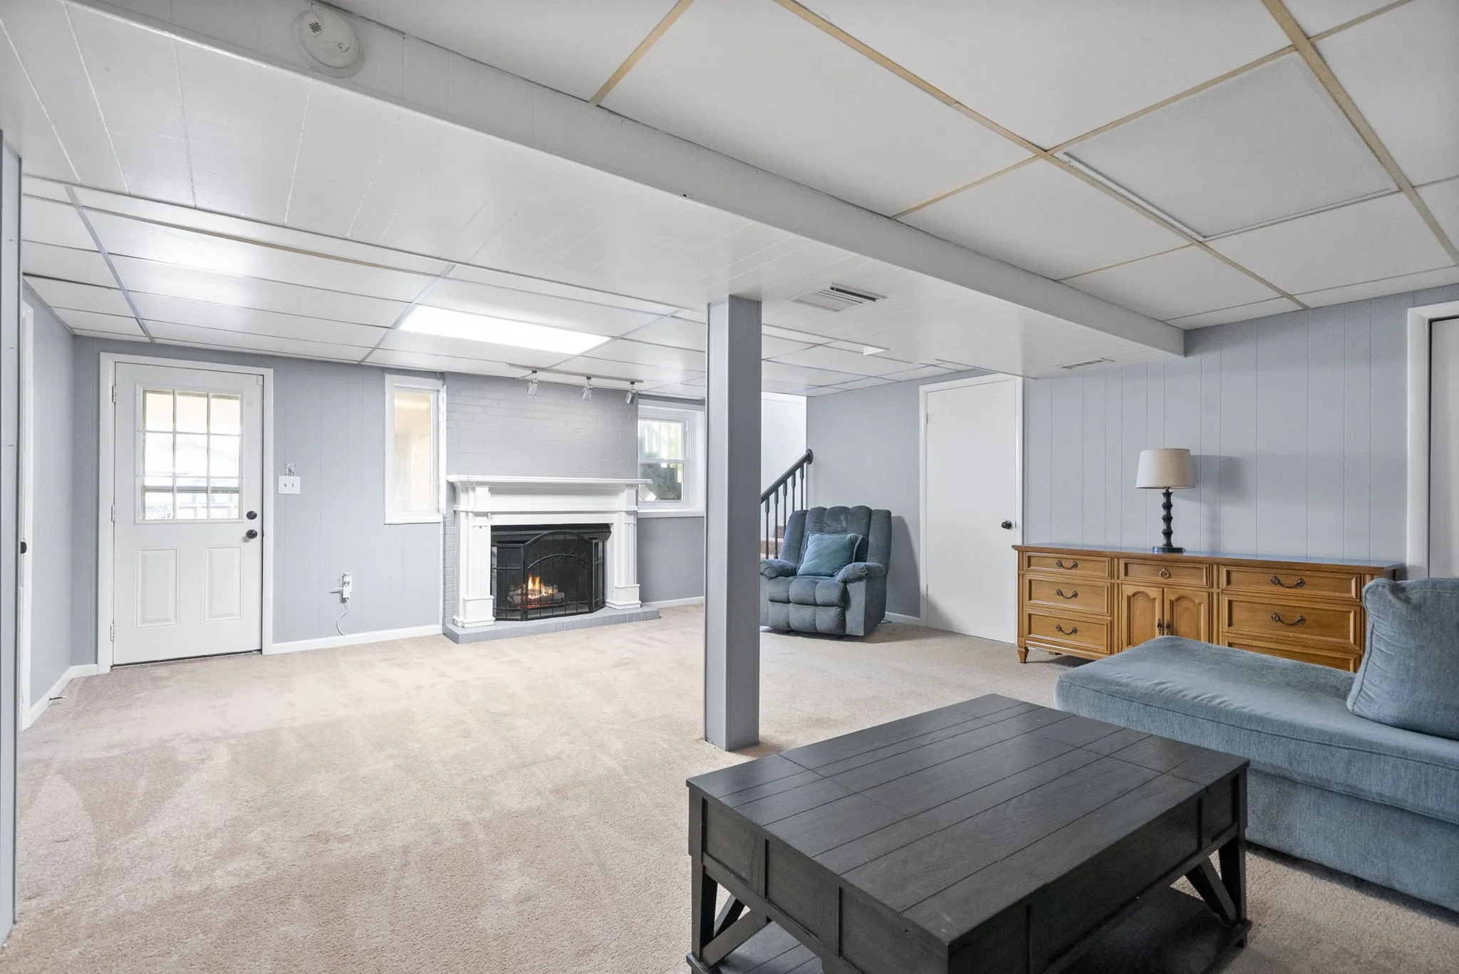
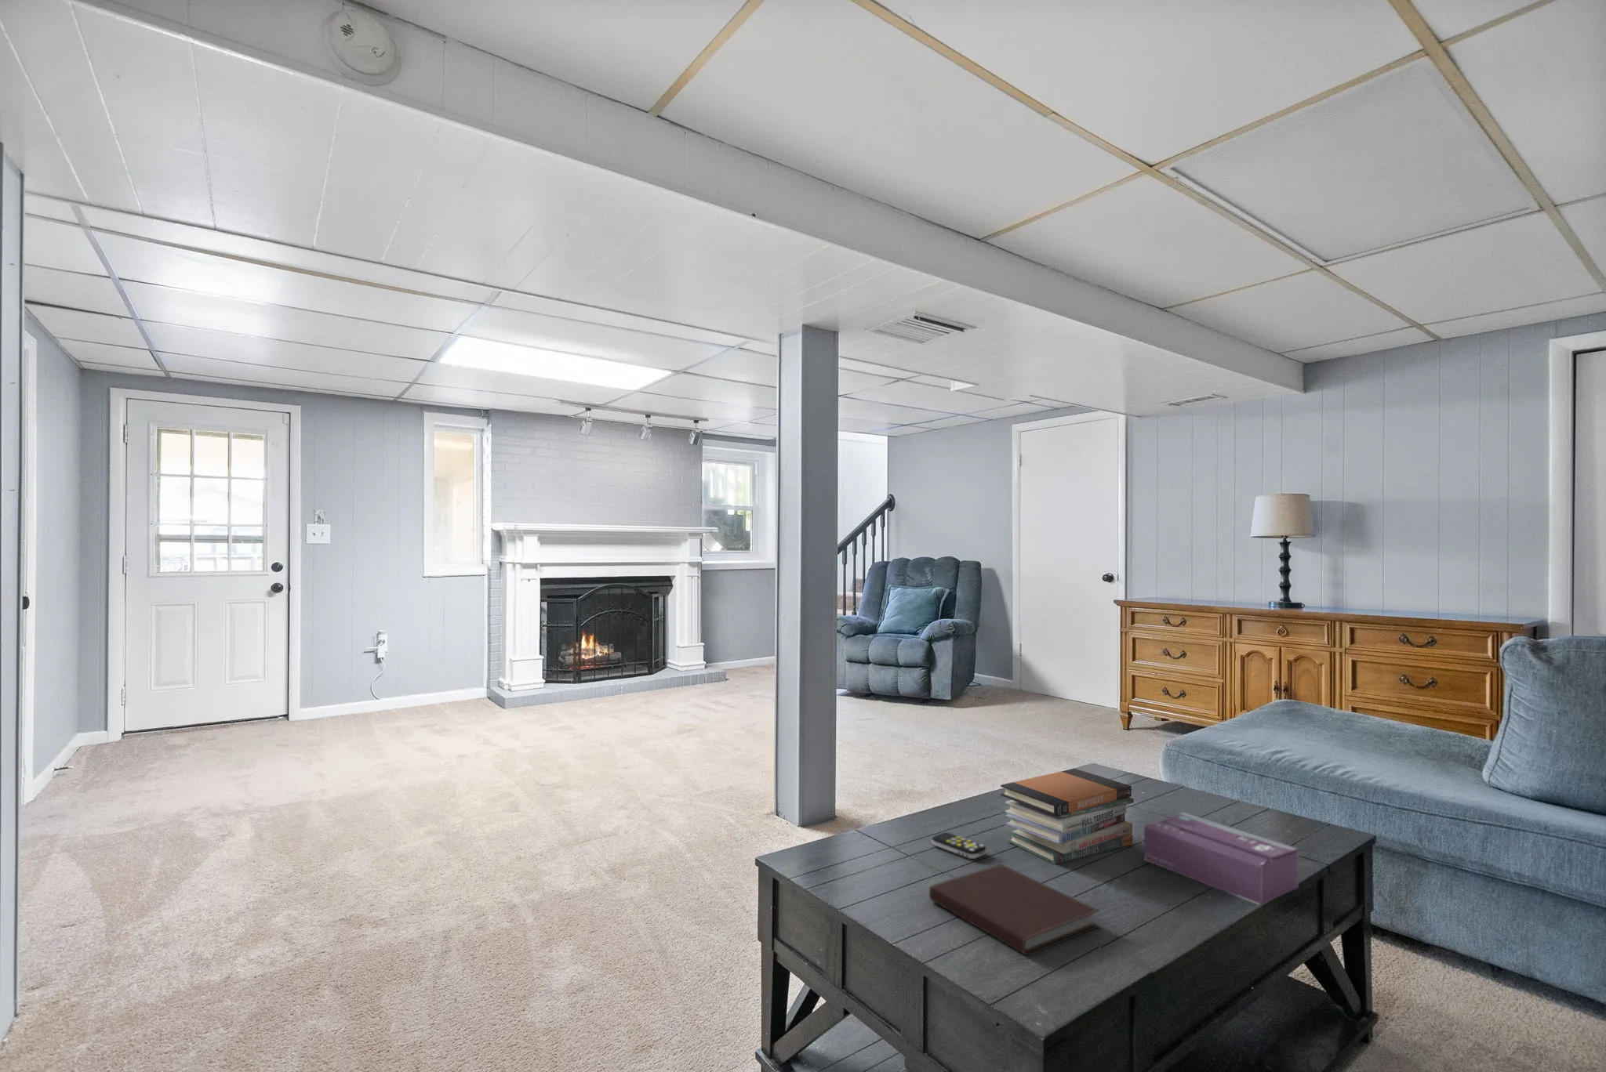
+ tissue box [1143,811,1300,906]
+ remote control [931,832,987,860]
+ book stack [999,768,1134,865]
+ notebook [929,864,1101,956]
